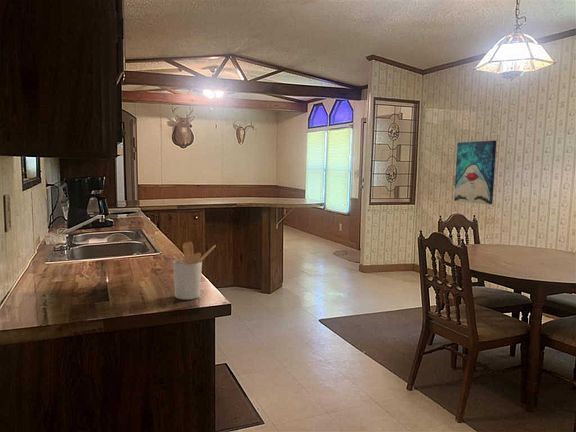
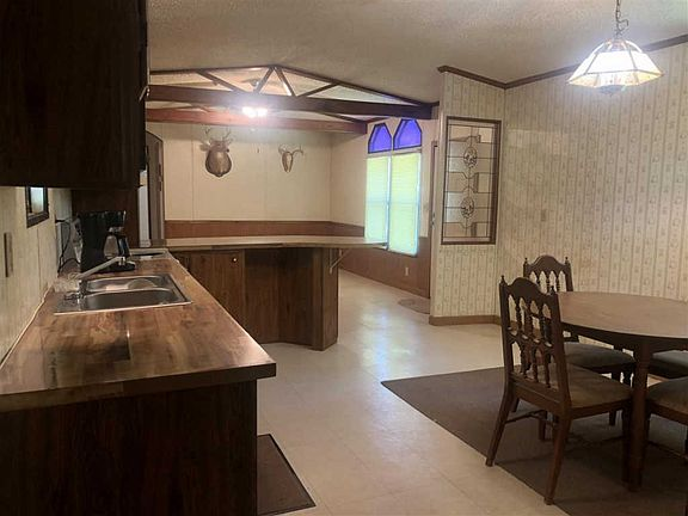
- wall art [453,140,497,205]
- utensil holder [172,241,217,301]
